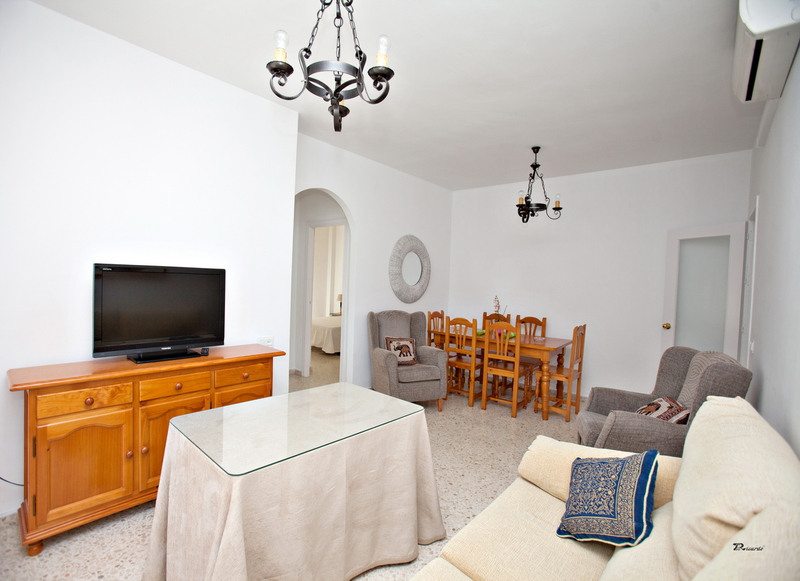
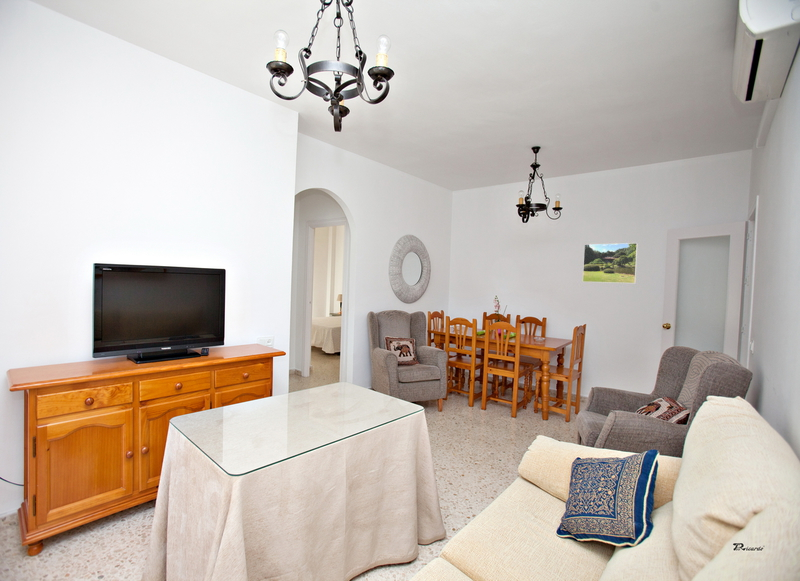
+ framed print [582,242,639,284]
